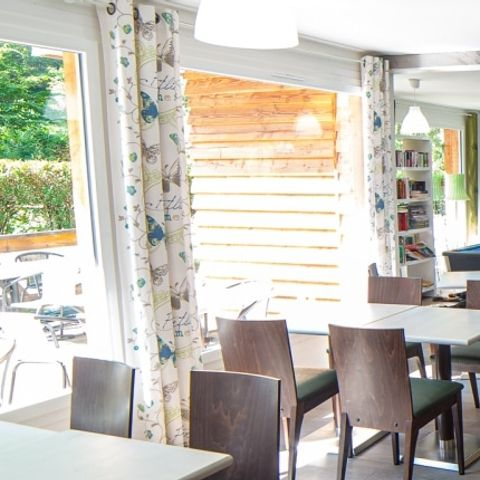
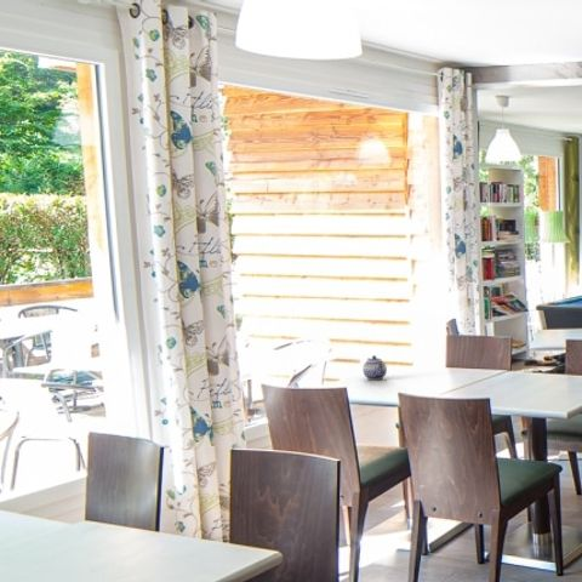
+ teapot [363,354,388,381]
